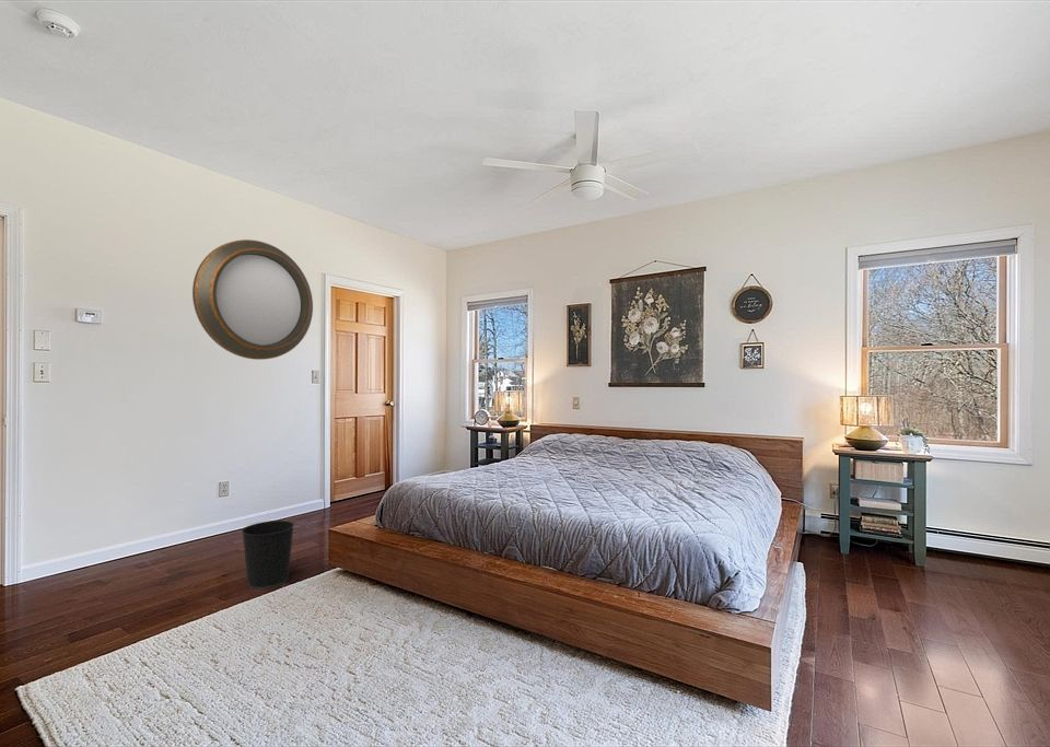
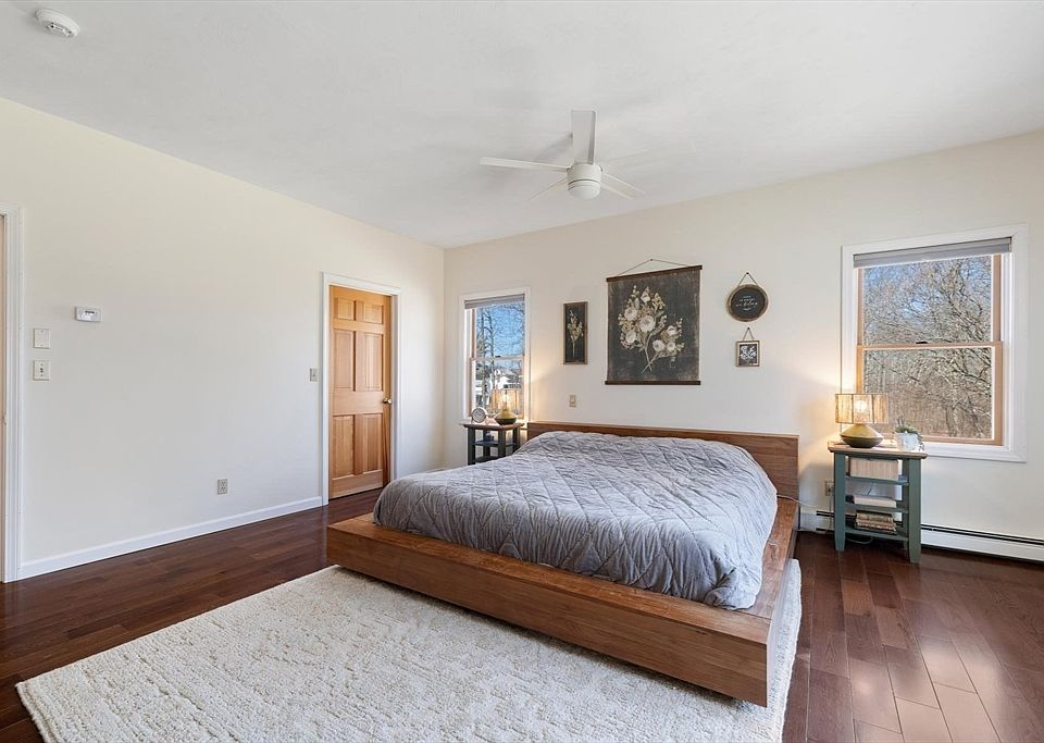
- home mirror [191,238,314,361]
- wastebasket [241,520,295,591]
